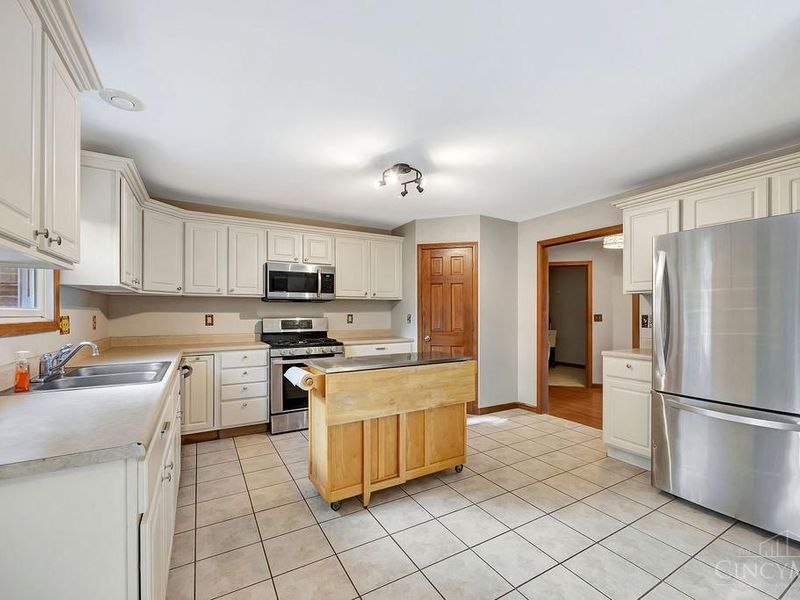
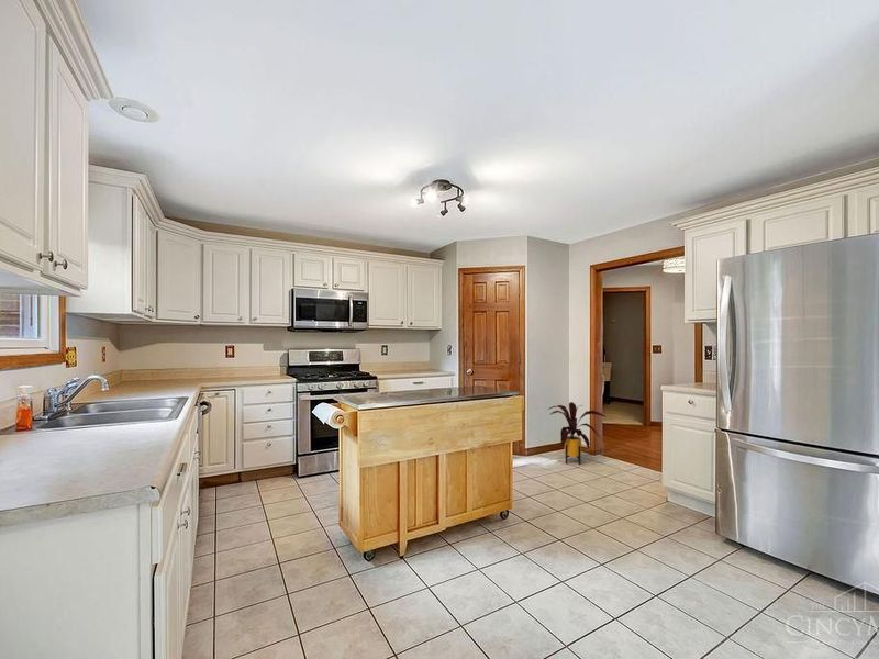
+ house plant [547,401,608,466]
